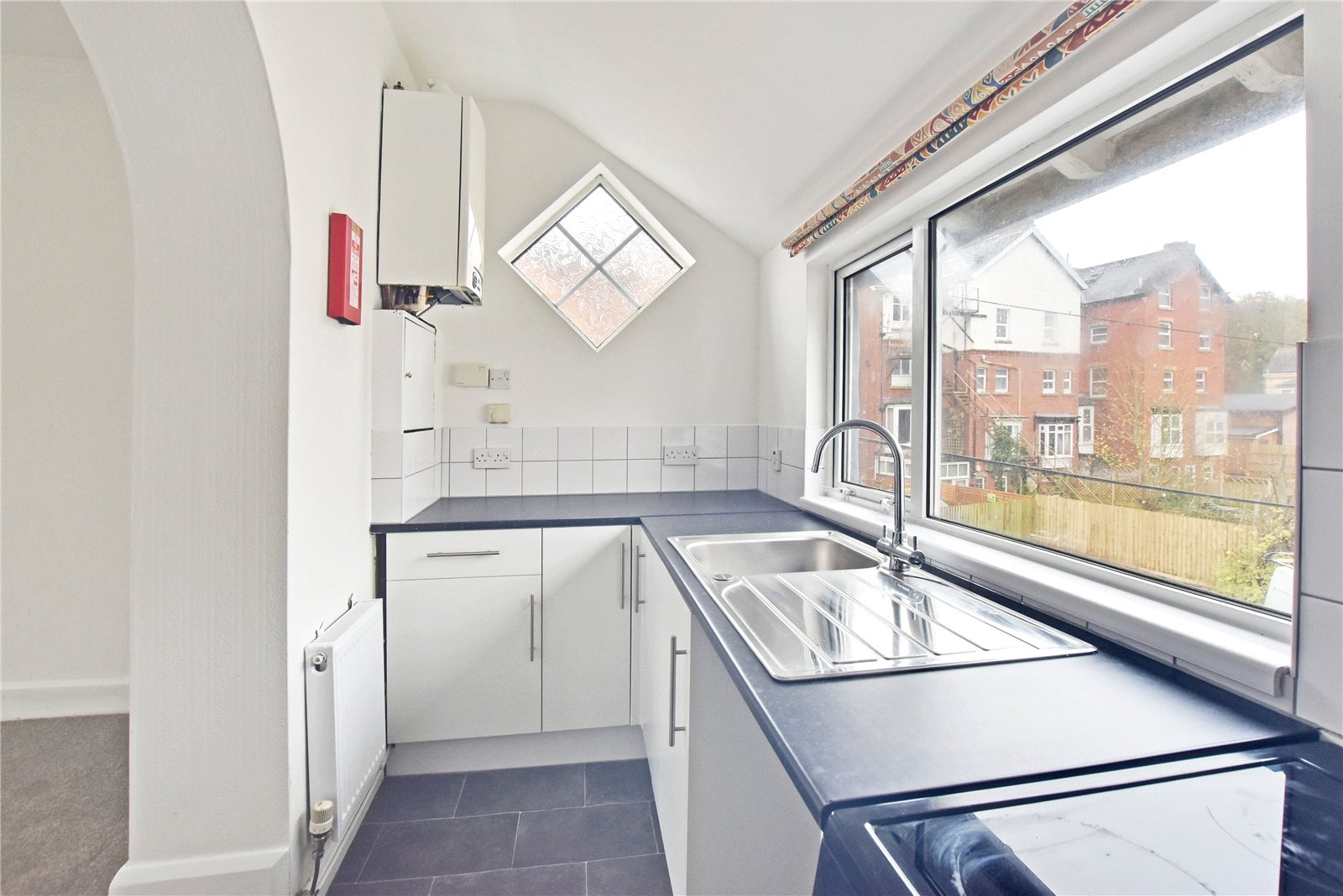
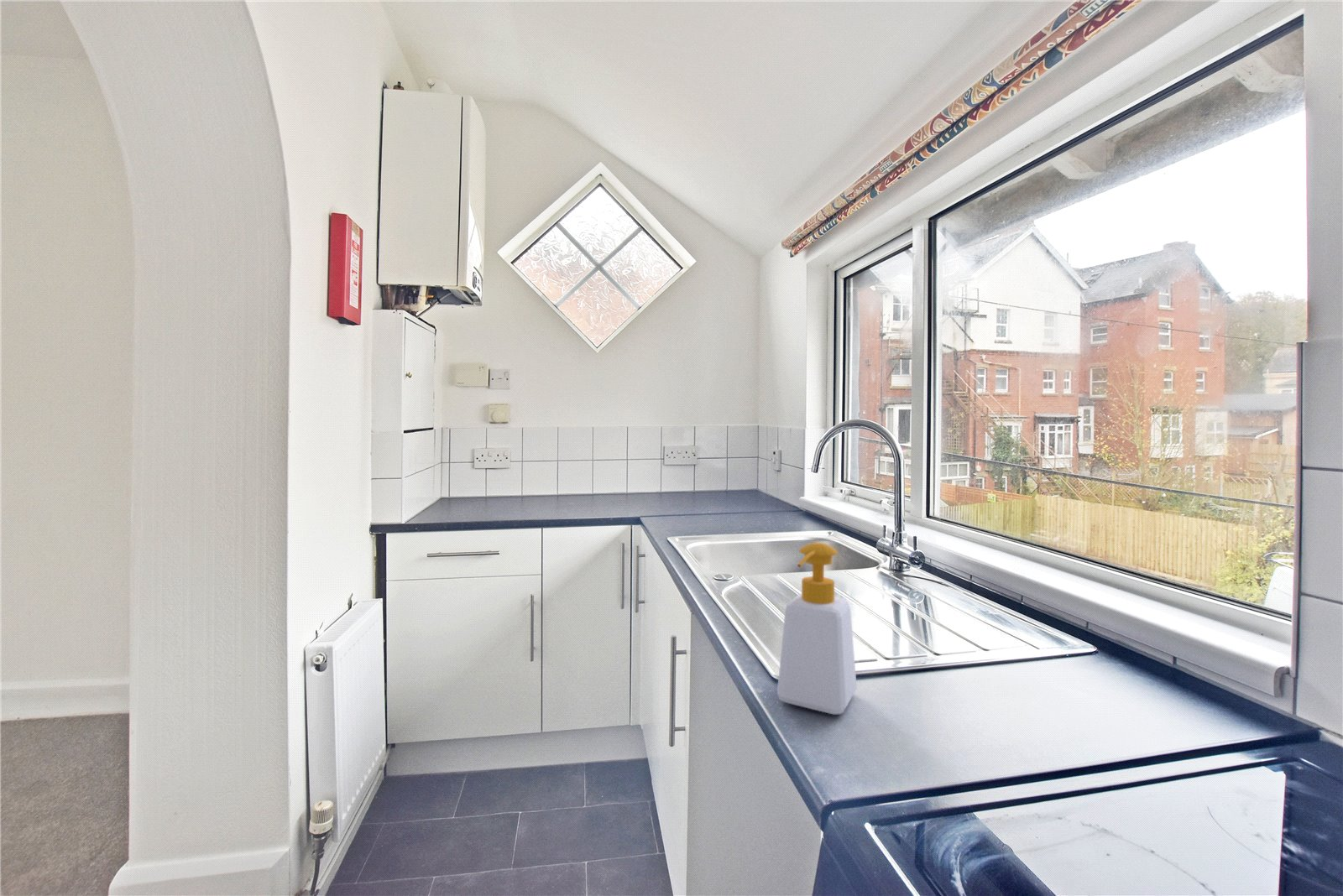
+ soap bottle [776,542,858,716]
